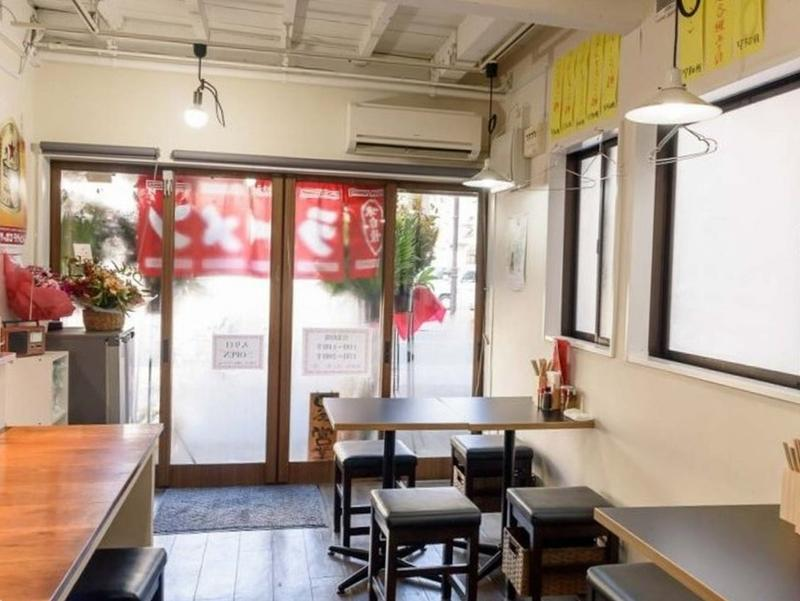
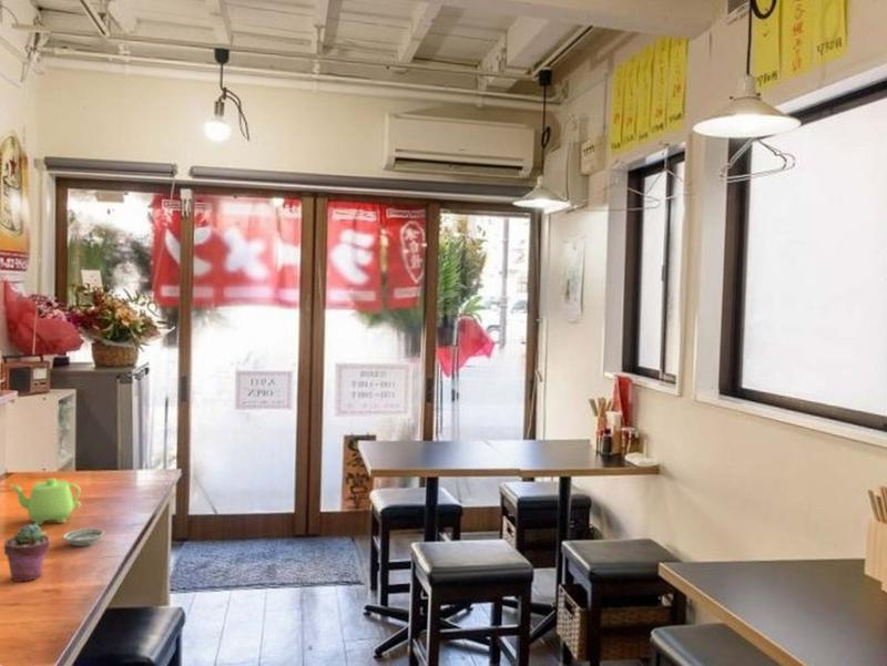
+ teapot [8,478,82,526]
+ potted succulent [3,523,51,583]
+ saucer [62,527,105,547]
